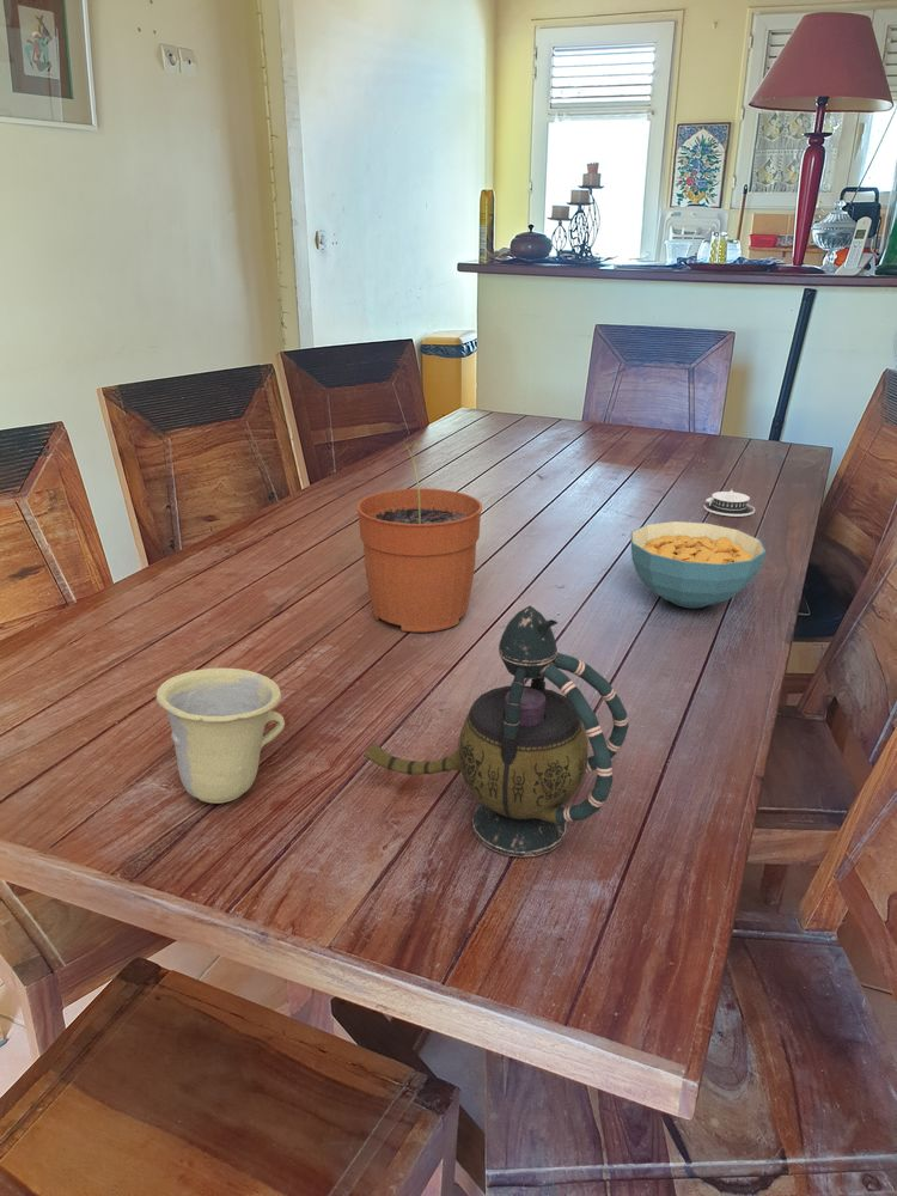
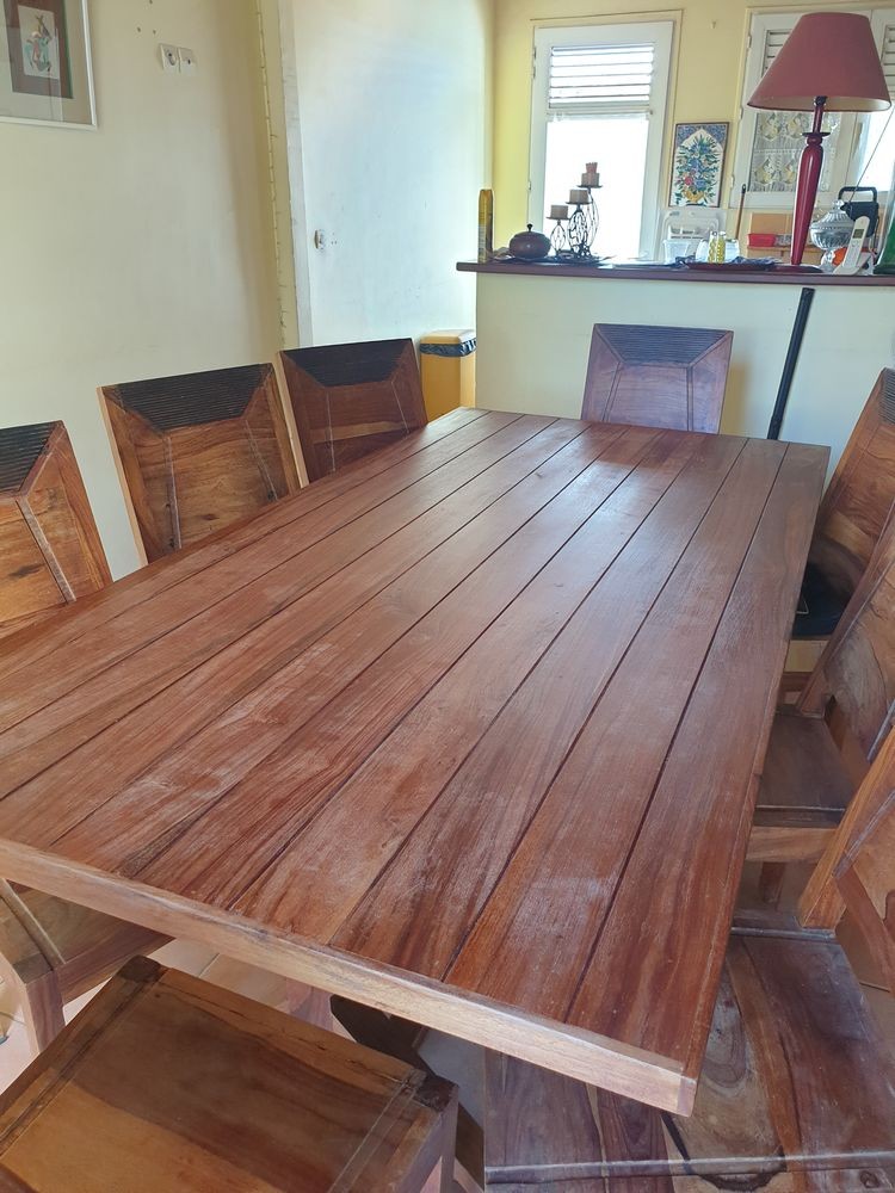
- plant pot [355,440,483,633]
- cup [154,667,286,805]
- architectural model [703,489,756,518]
- teapot [362,604,630,859]
- cereal bowl [629,520,767,610]
